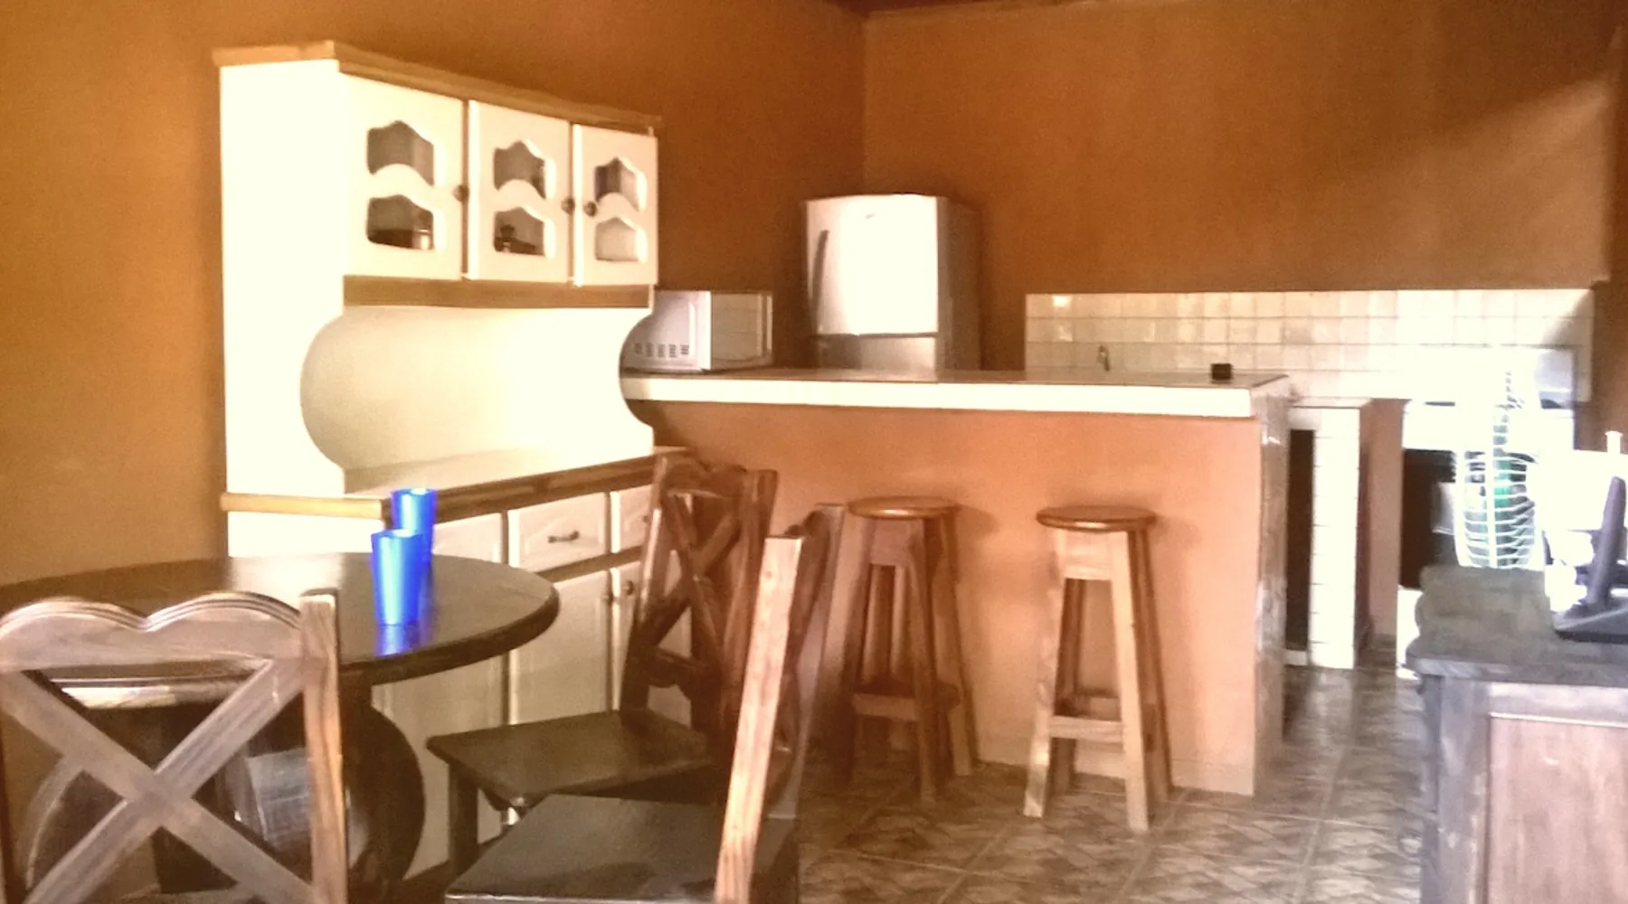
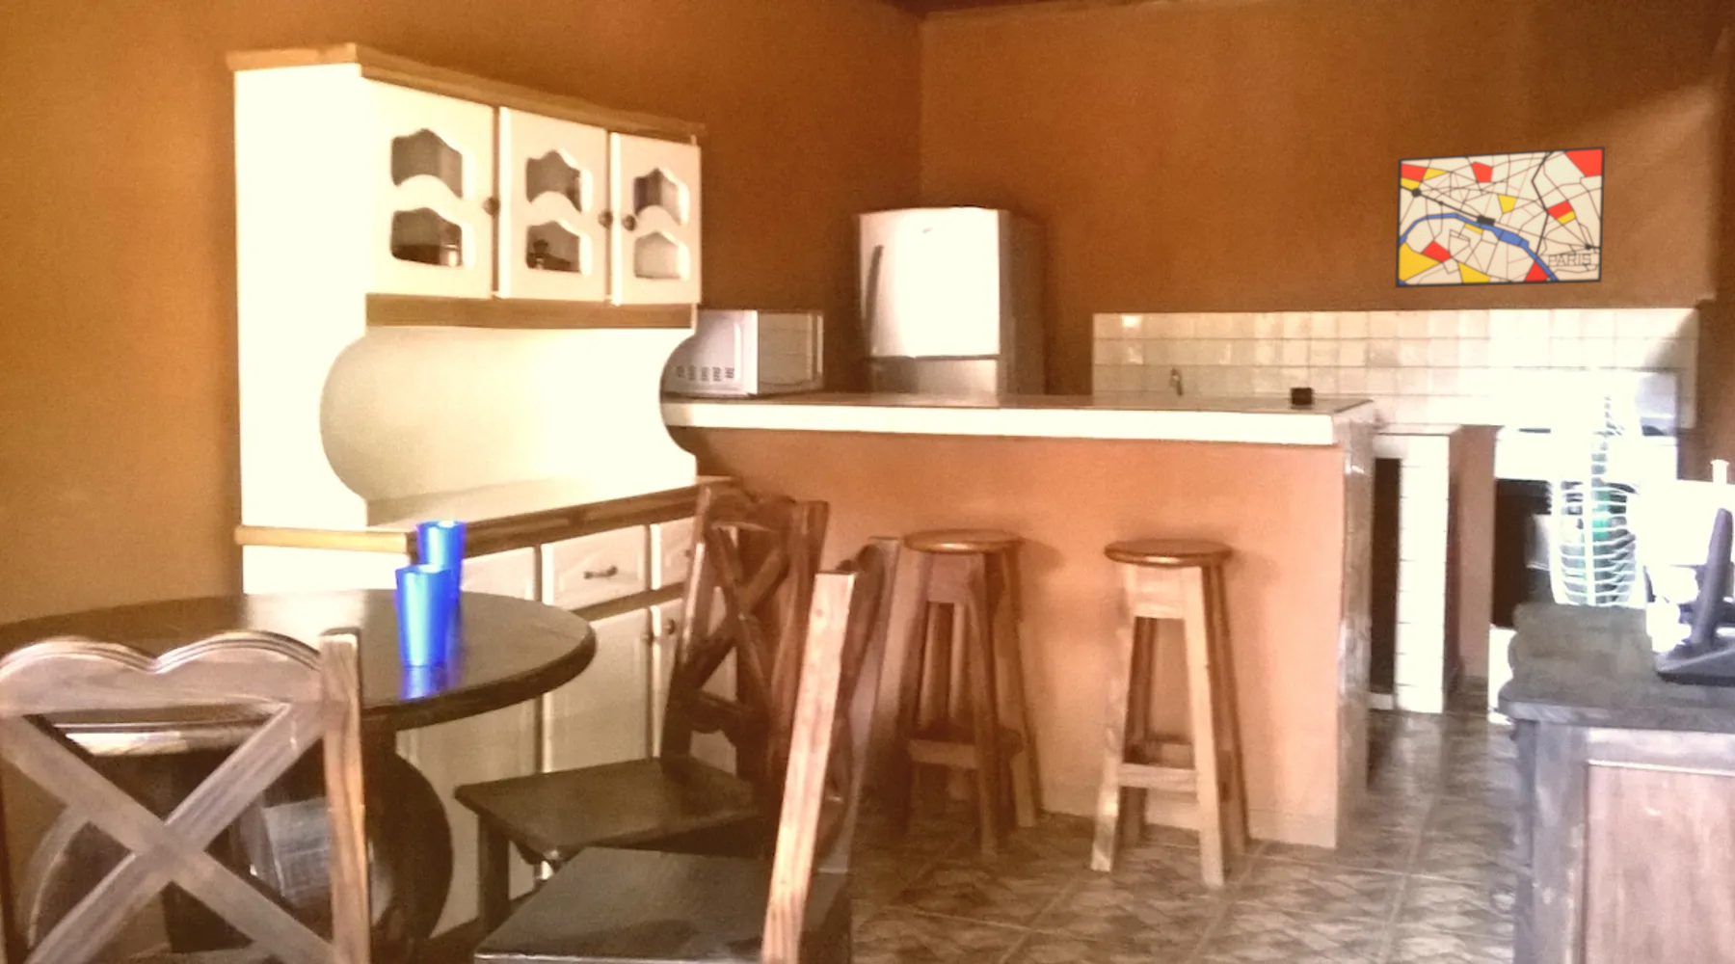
+ wall art [1393,146,1607,290]
